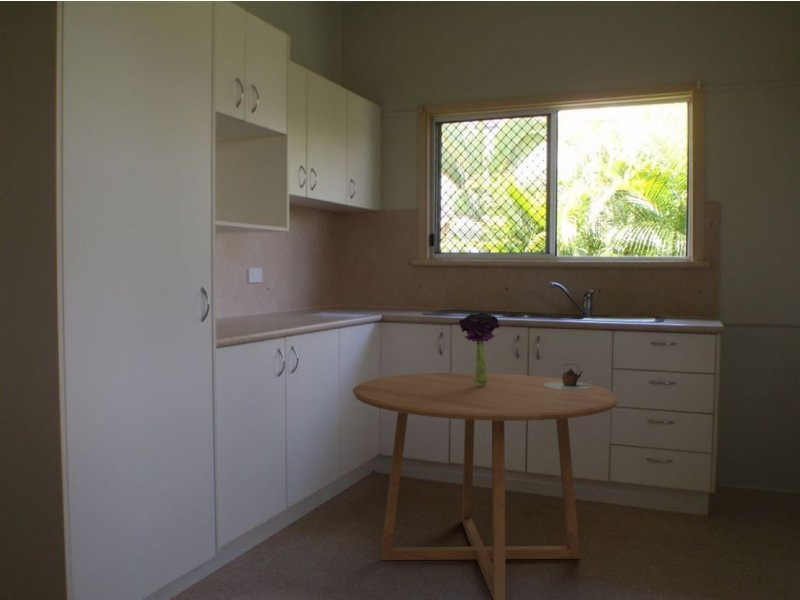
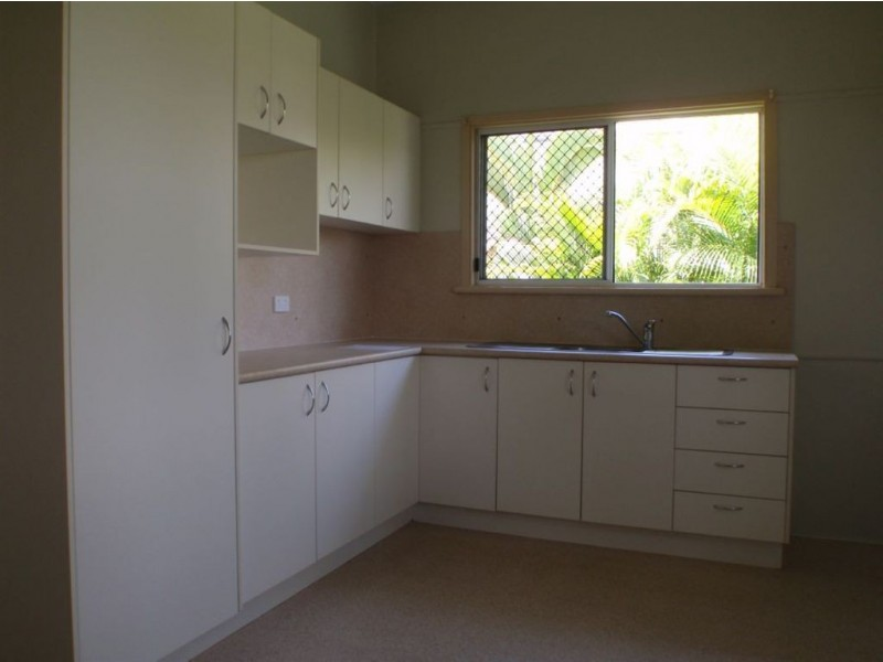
- dining table [352,372,620,600]
- teapot [544,363,593,390]
- bouquet [458,311,500,386]
